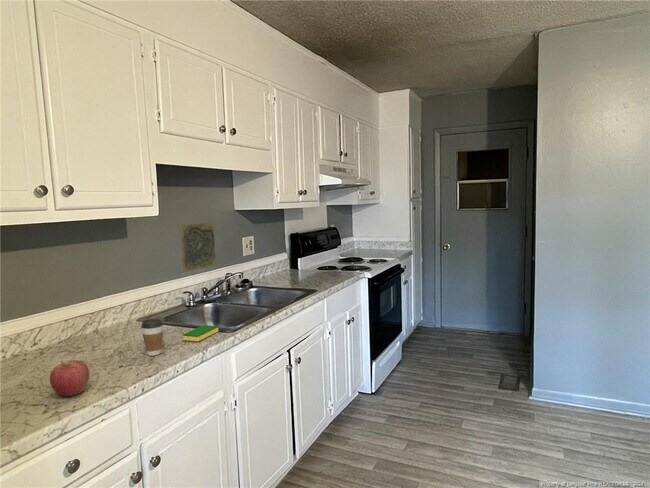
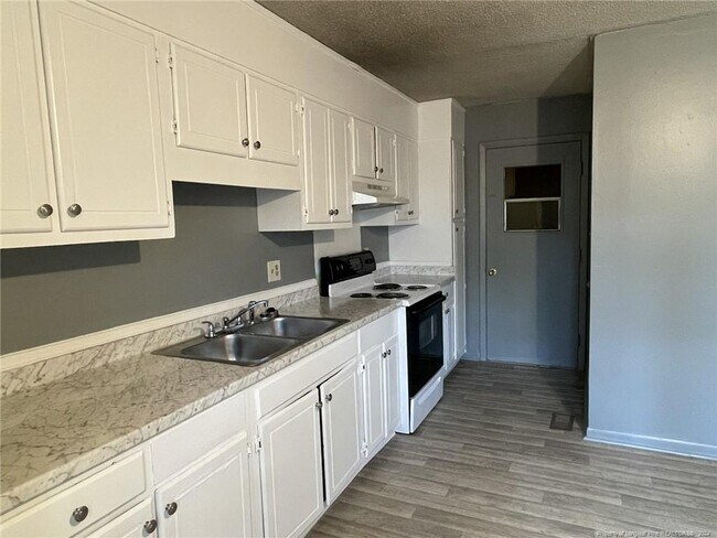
- coffee cup [140,318,164,357]
- decorative tile [179,222,217,273]
- apple [49,359,90,397]
- dish sponge [182,324,219,342]
